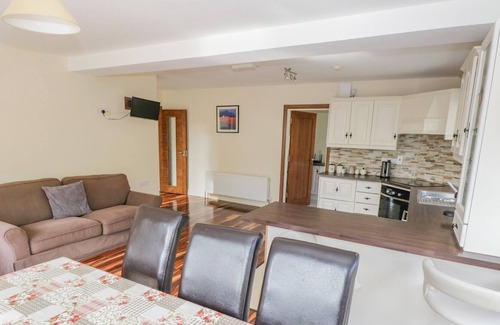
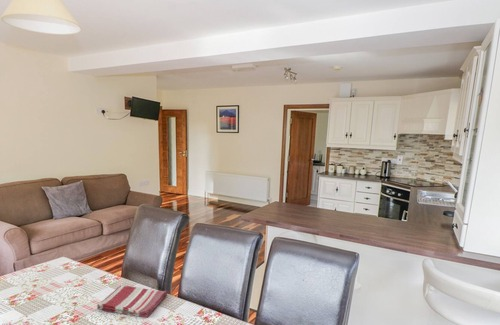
+ dish towel [96,285,168,319]
